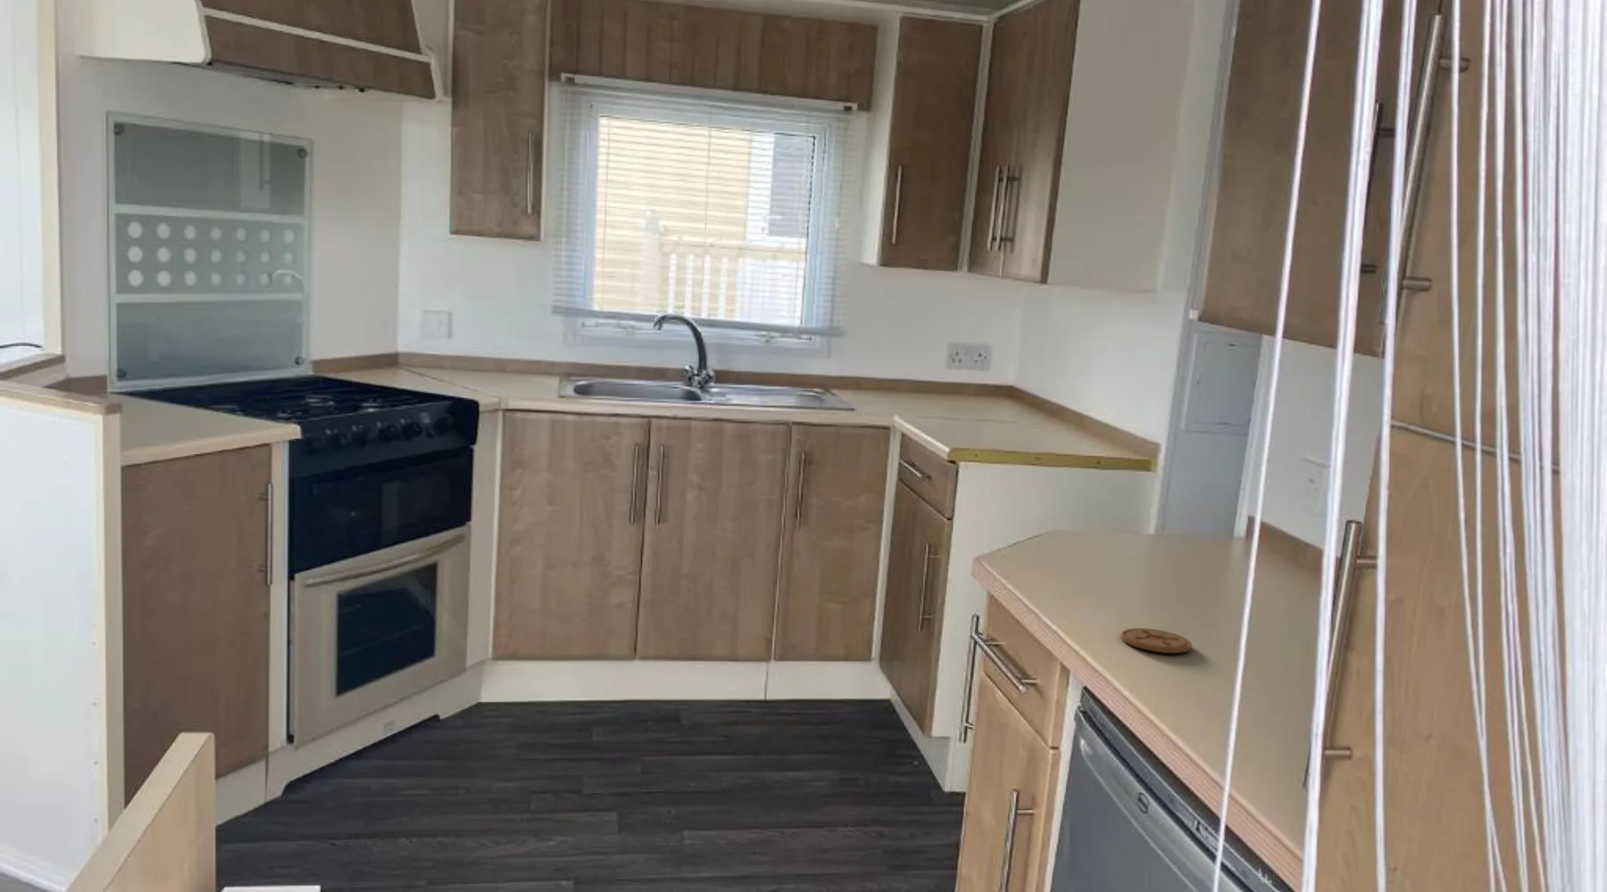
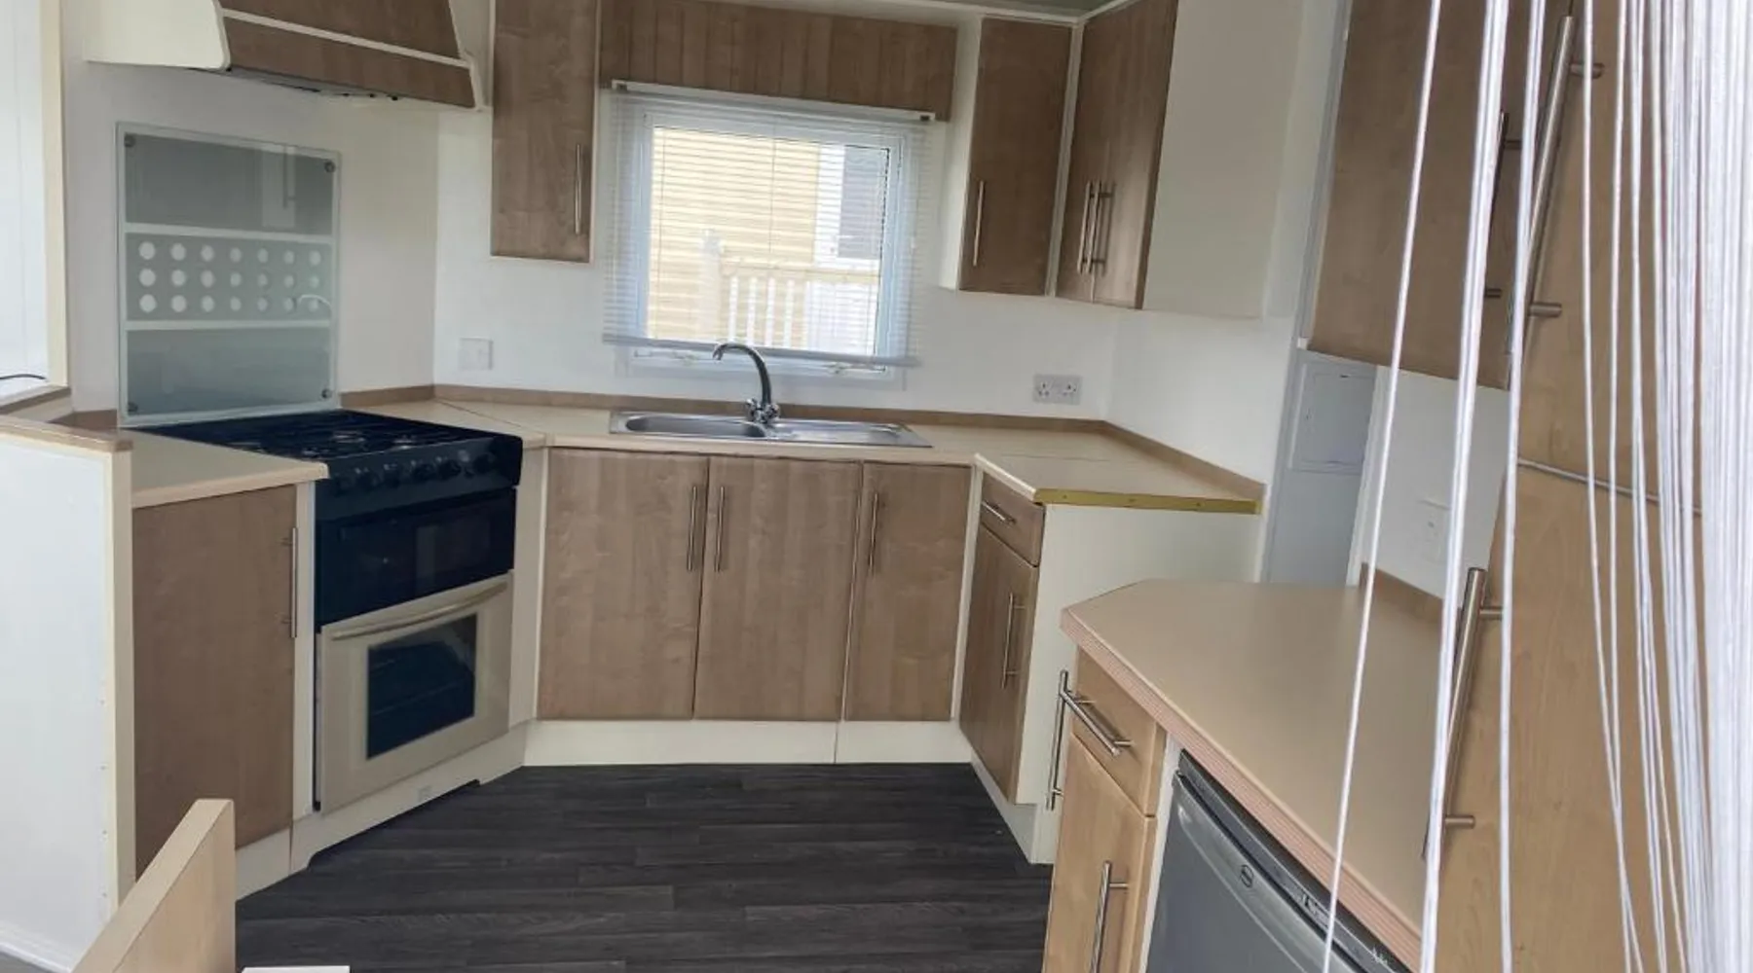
- coaster [1120,627,1193,654]
